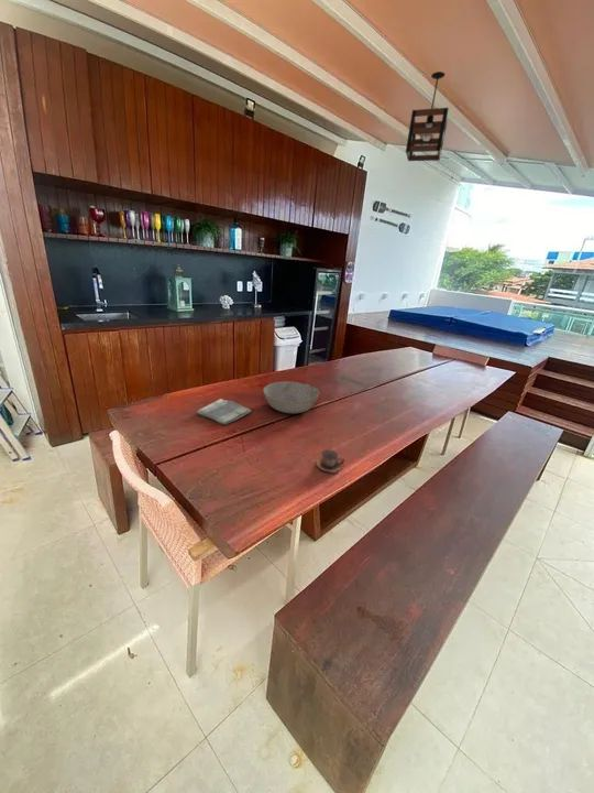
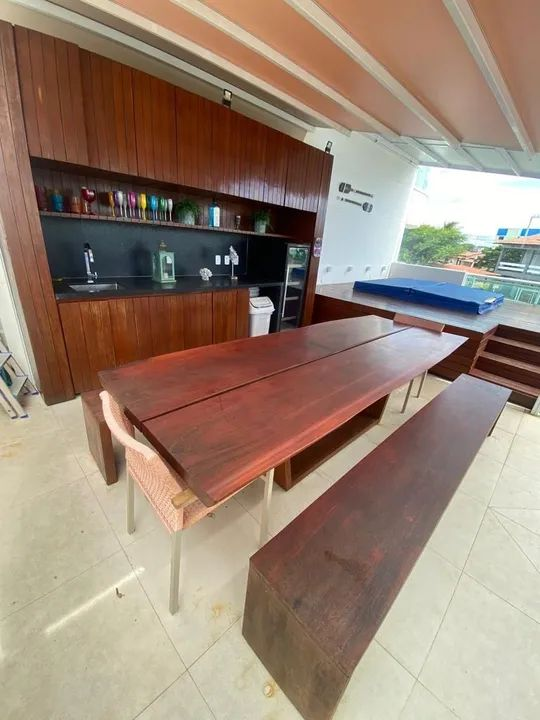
- dish towel [196,398,252,426]
- bowl [263,380,320,414]
- pendant light [405,70,450,162]
- cup [316,449,345,474]
